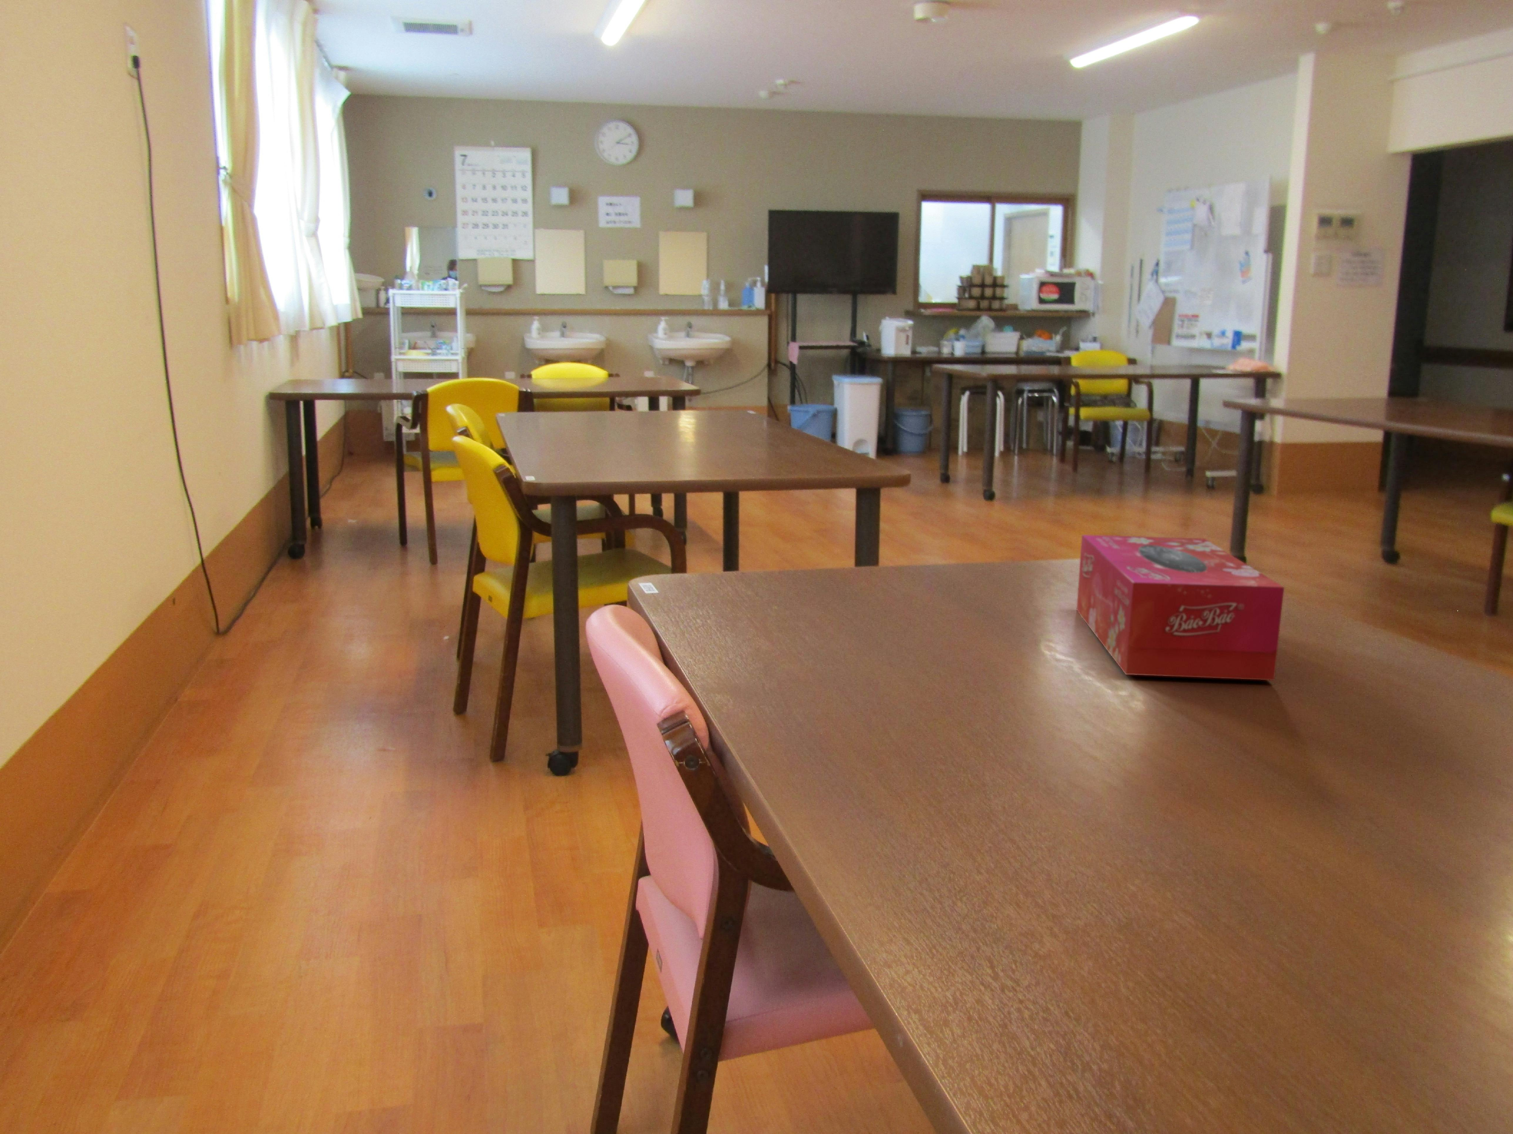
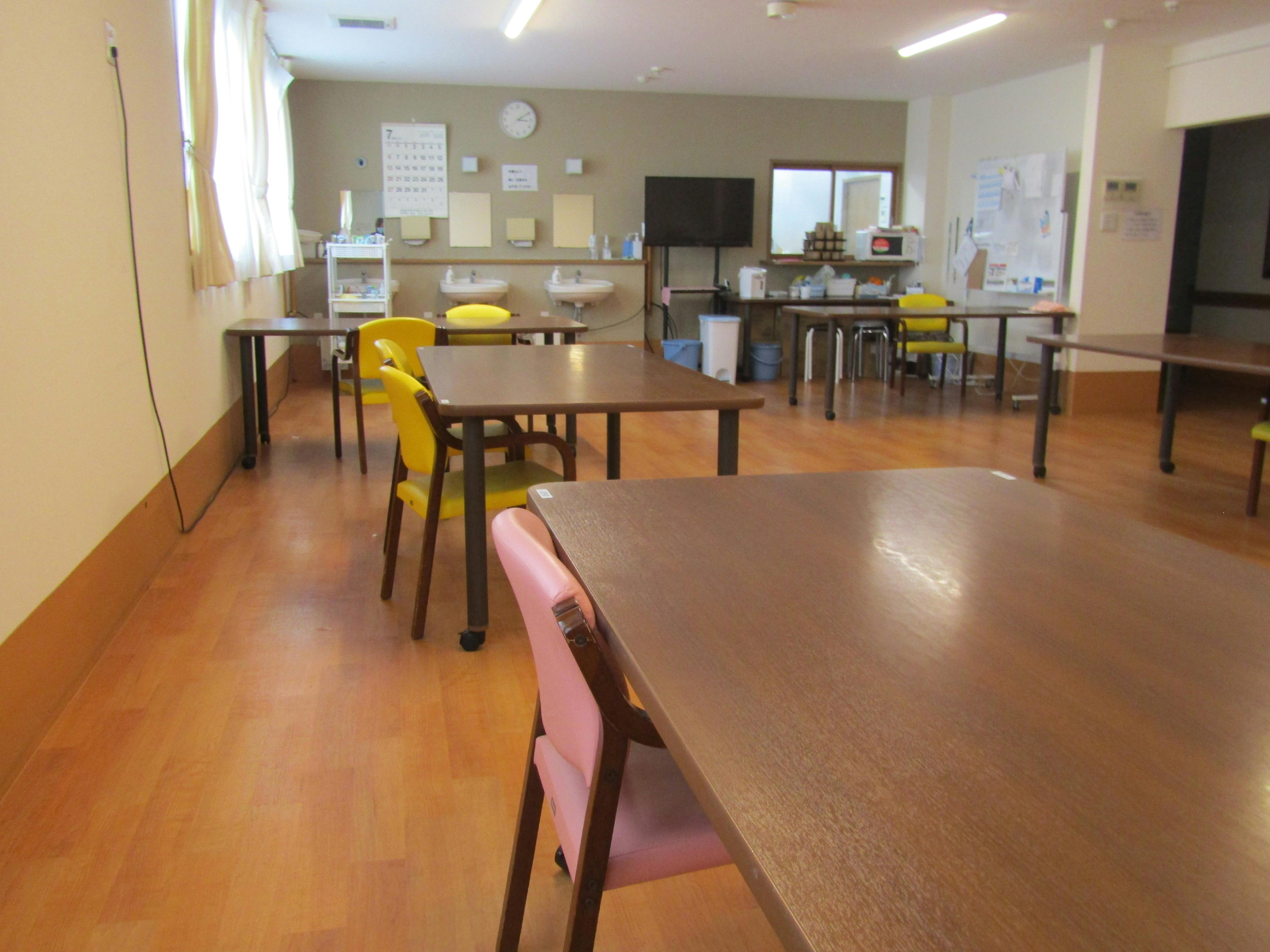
- tissue box [1077,535,1284,680]
